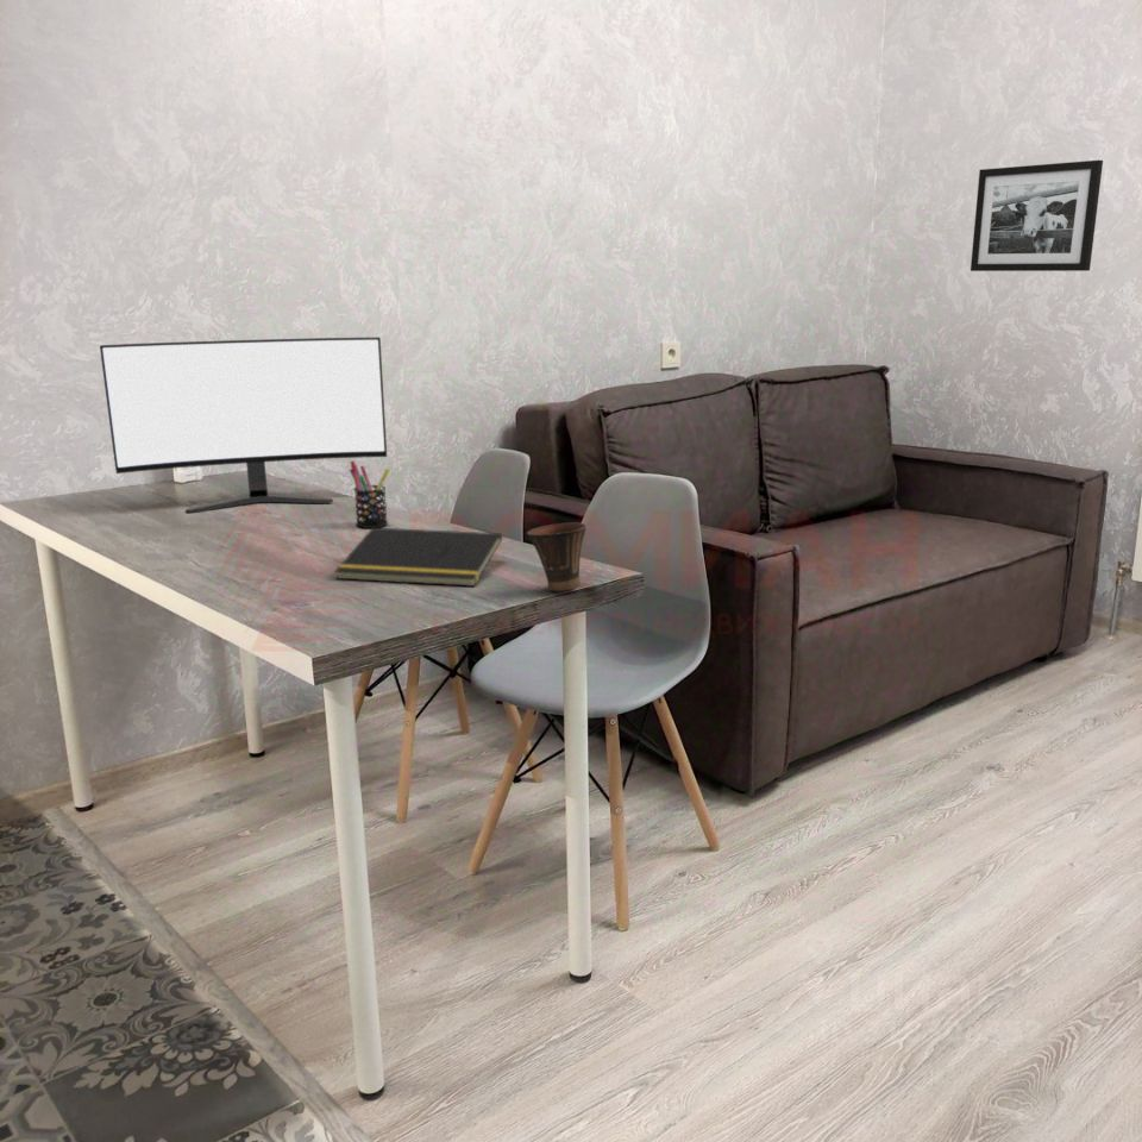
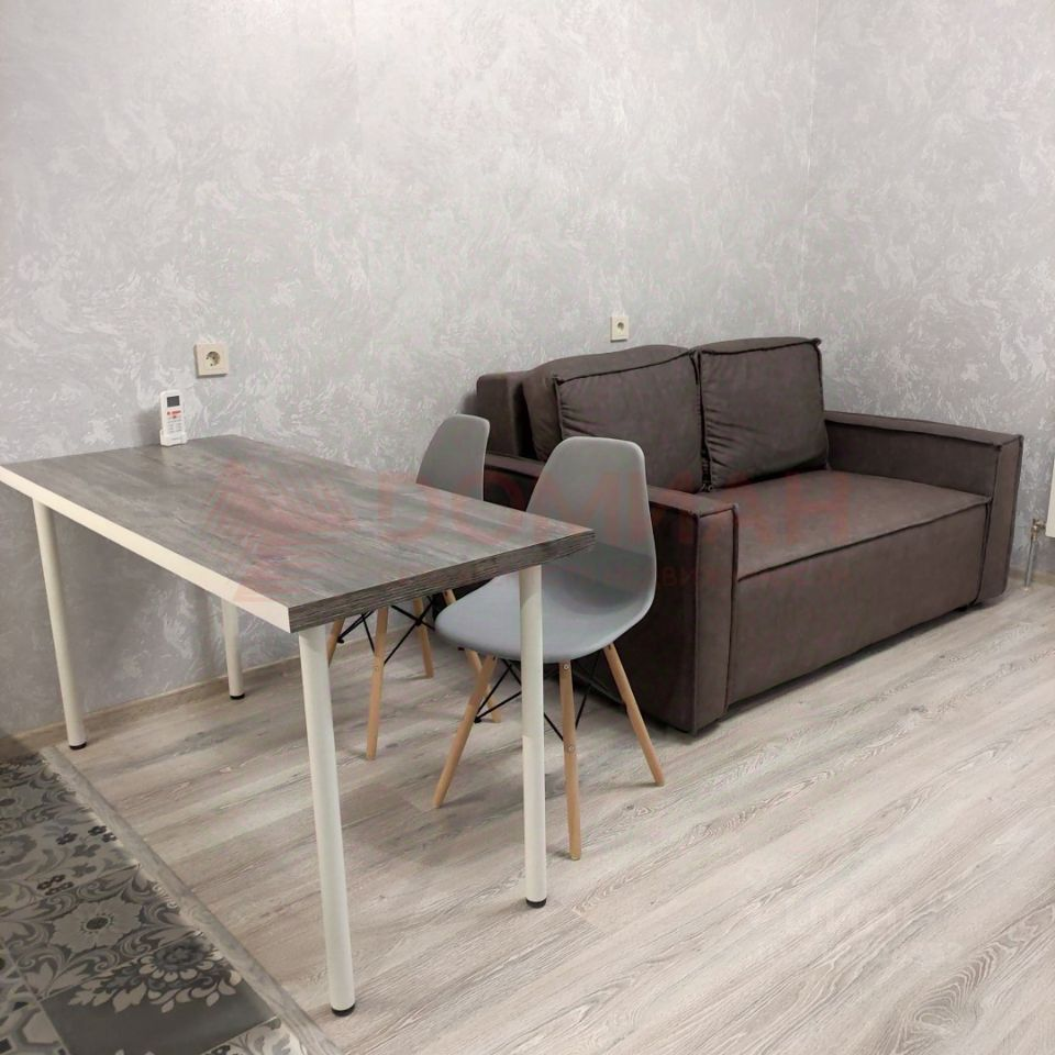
- picture frame [970,159,1104,272]
- monitor [99,335,388,514]
- cup [526,521,588,592]
- notepad [334,527,503,588]
- pen holder [349,459,390,529]
